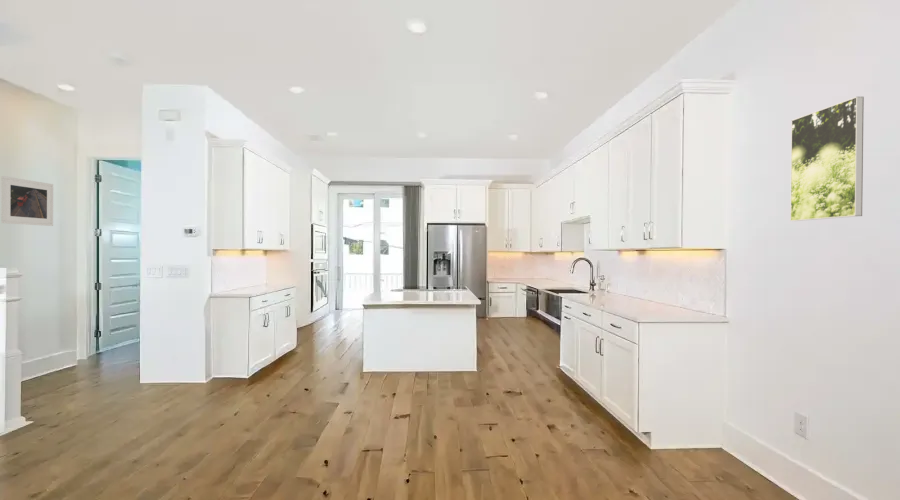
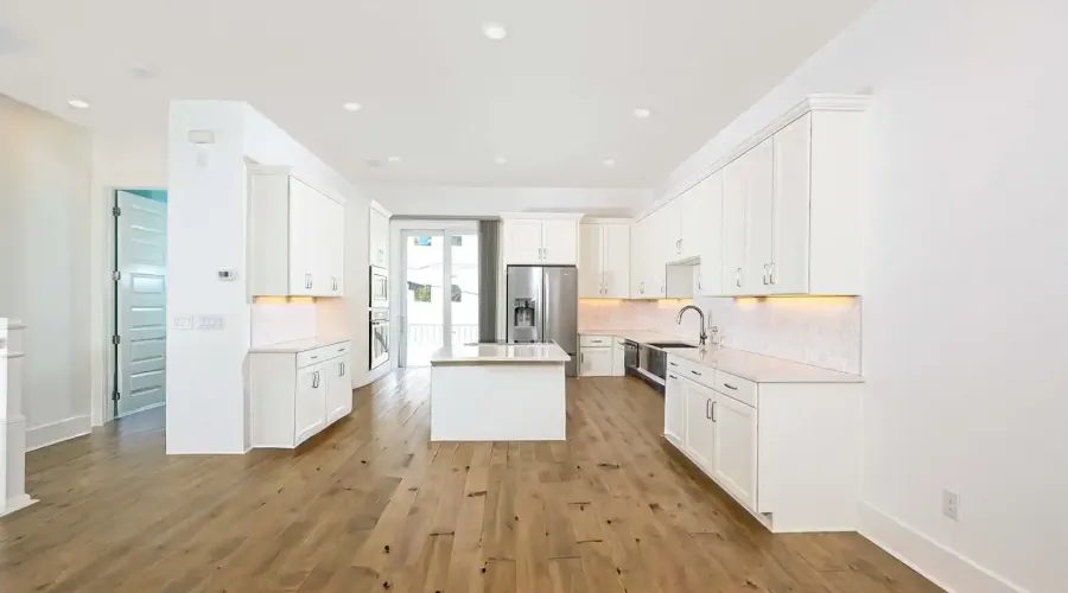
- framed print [789,96,865,222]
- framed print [0,175,54,227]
